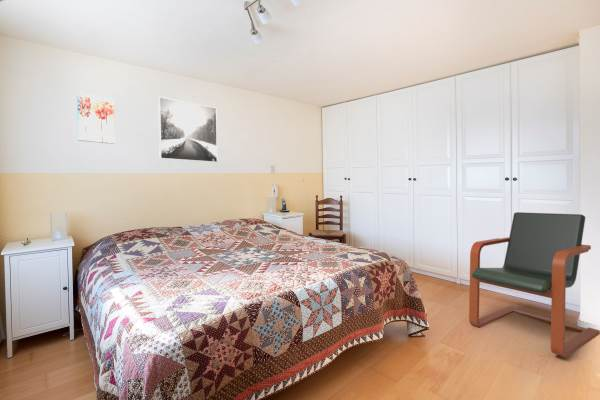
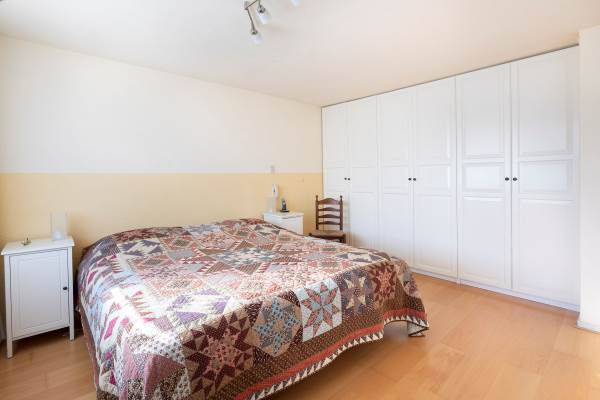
- armchair [468,211,600,358]
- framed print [157,96,218,163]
- wall art [76,92,115,145]
